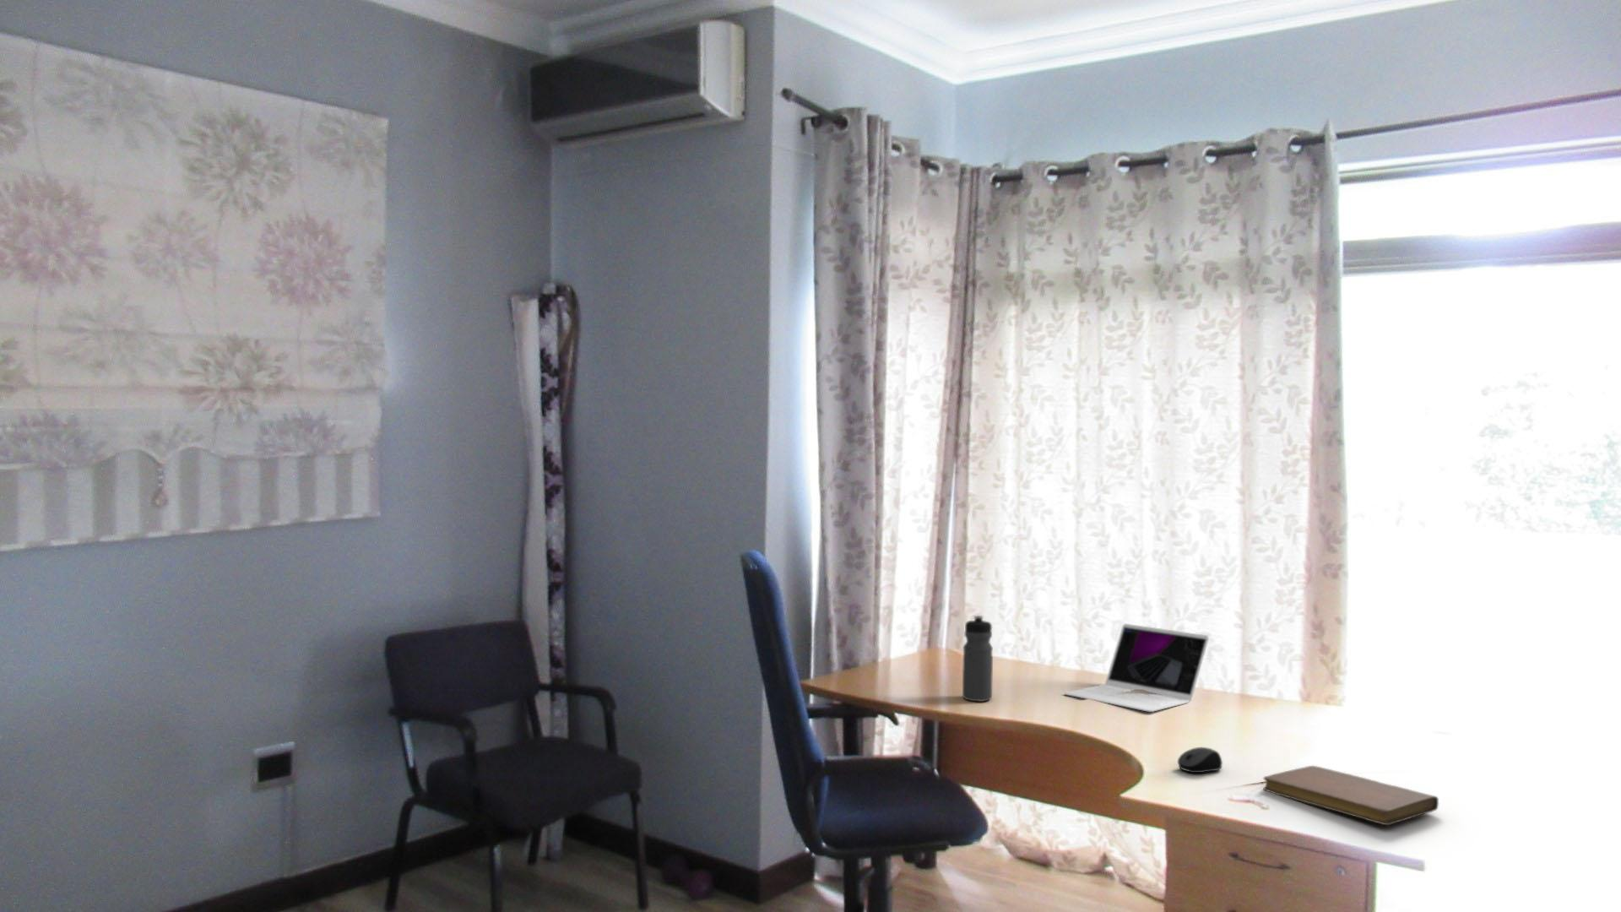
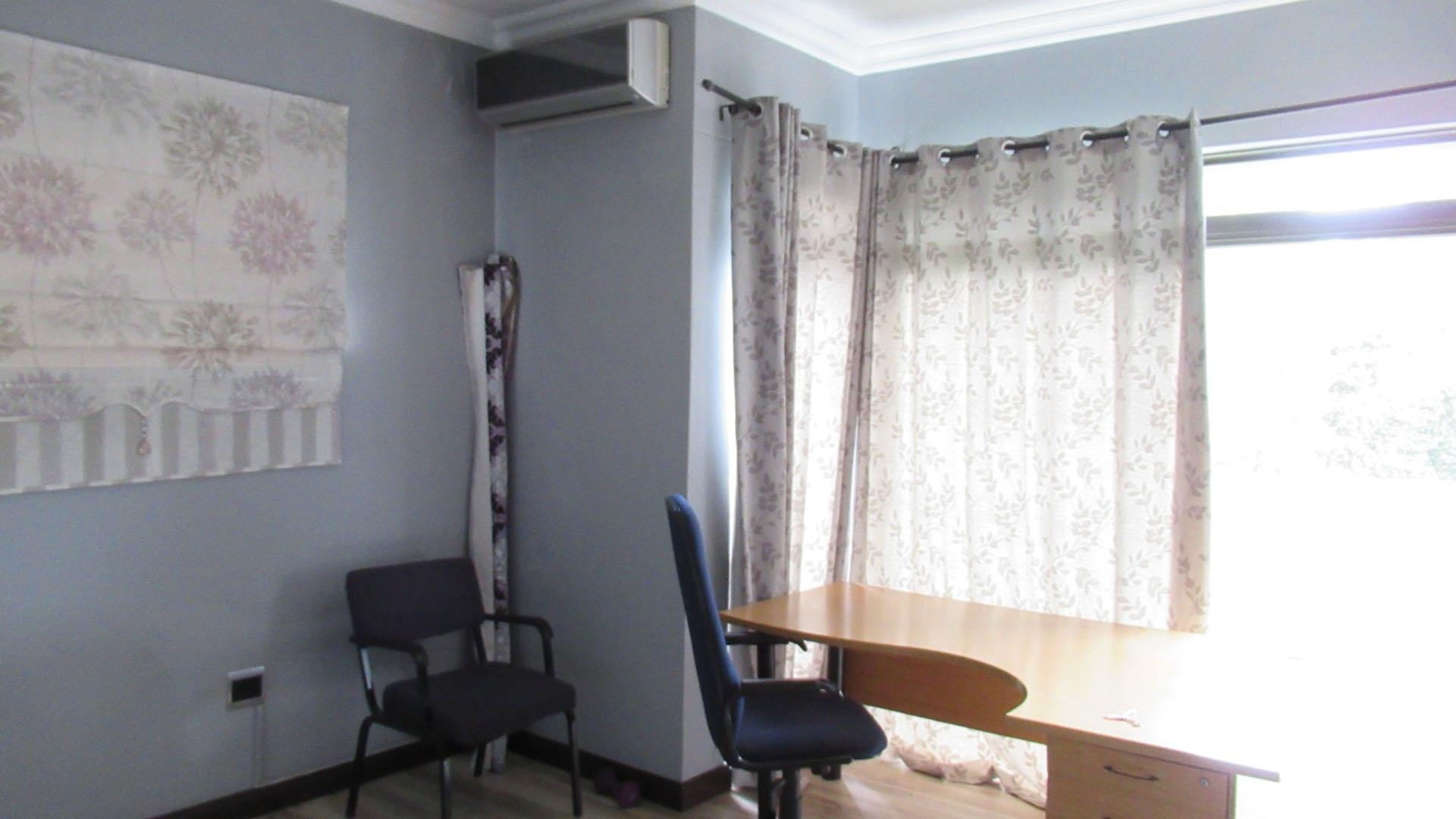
- notebook [1263,765,1440,826]
- water bottle [962,615,994,703]
- computer mouse [1177,746,1224,774]
- laptop [1064,624,1210,713]
